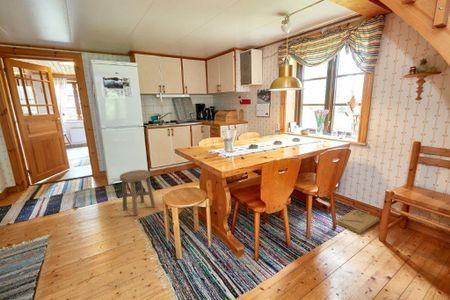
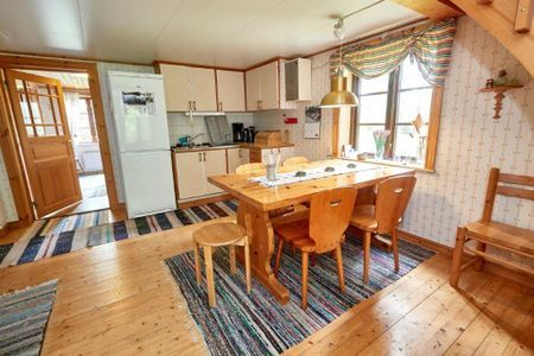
- cardboard box [335,208,380,235]
- stool [119,169,156,217]
